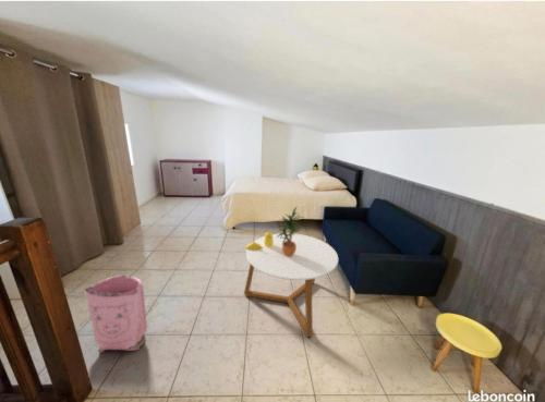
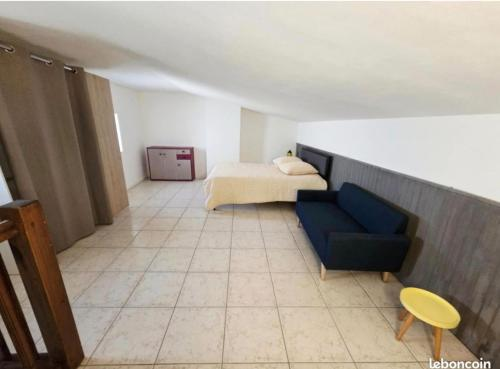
- coffee table [243,232,339,338]
- potted plant [276,206,305,256]
- bag [82,275,148,354]
- decorative container [244,230,274,251]
